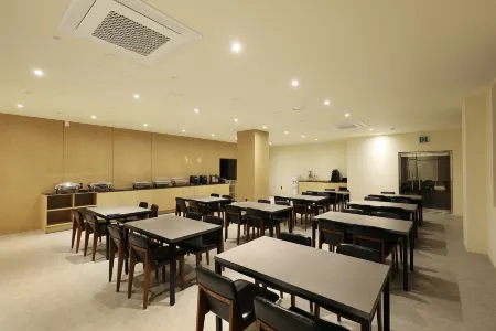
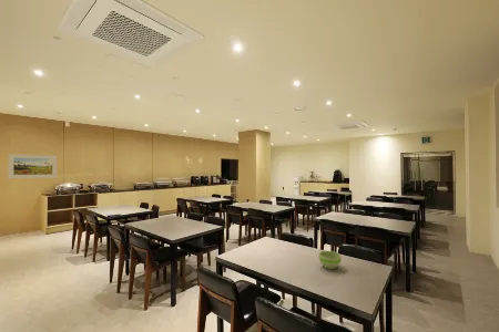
+ bowl [318,250,343,270]
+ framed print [7,153,58,179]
